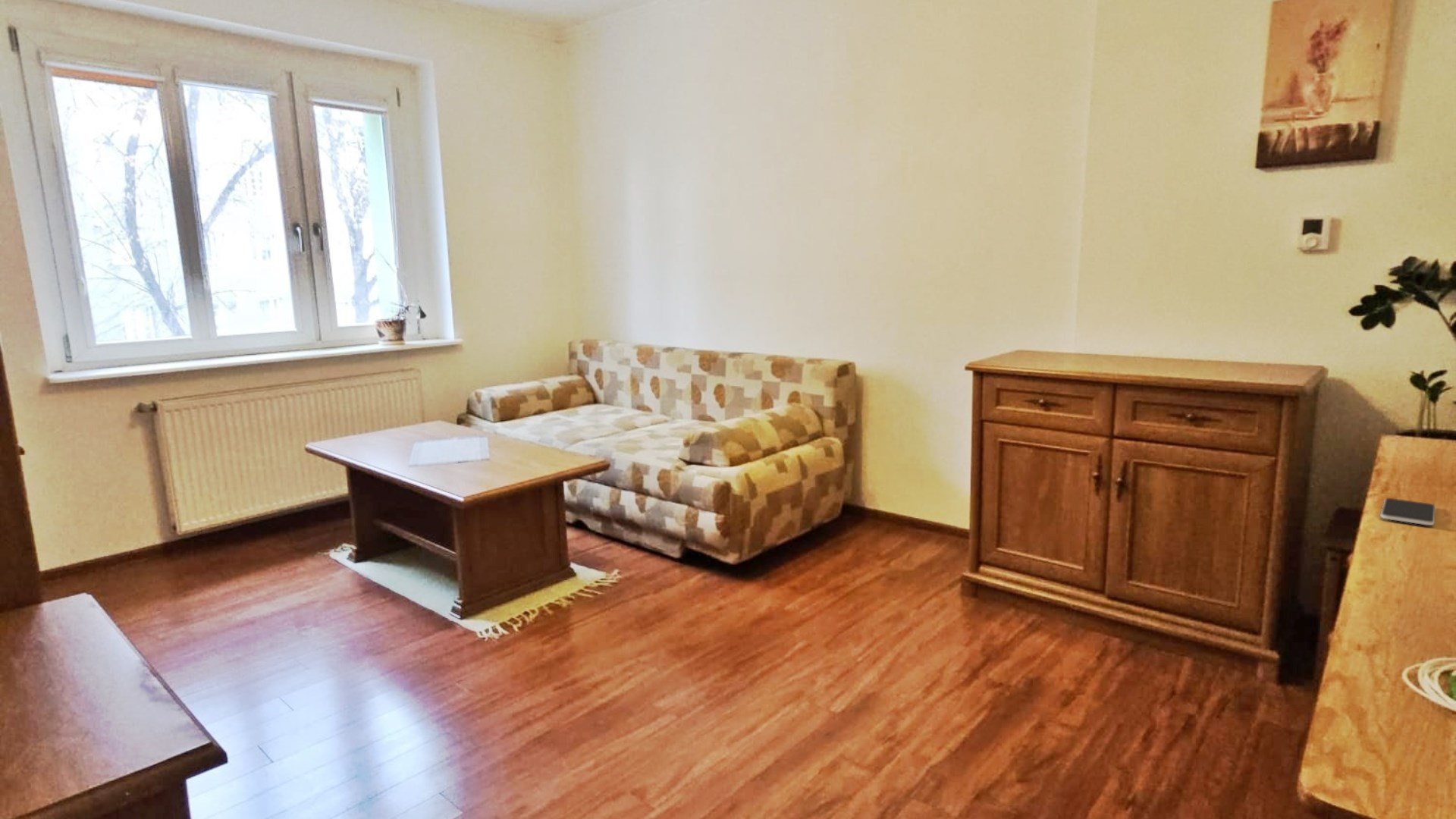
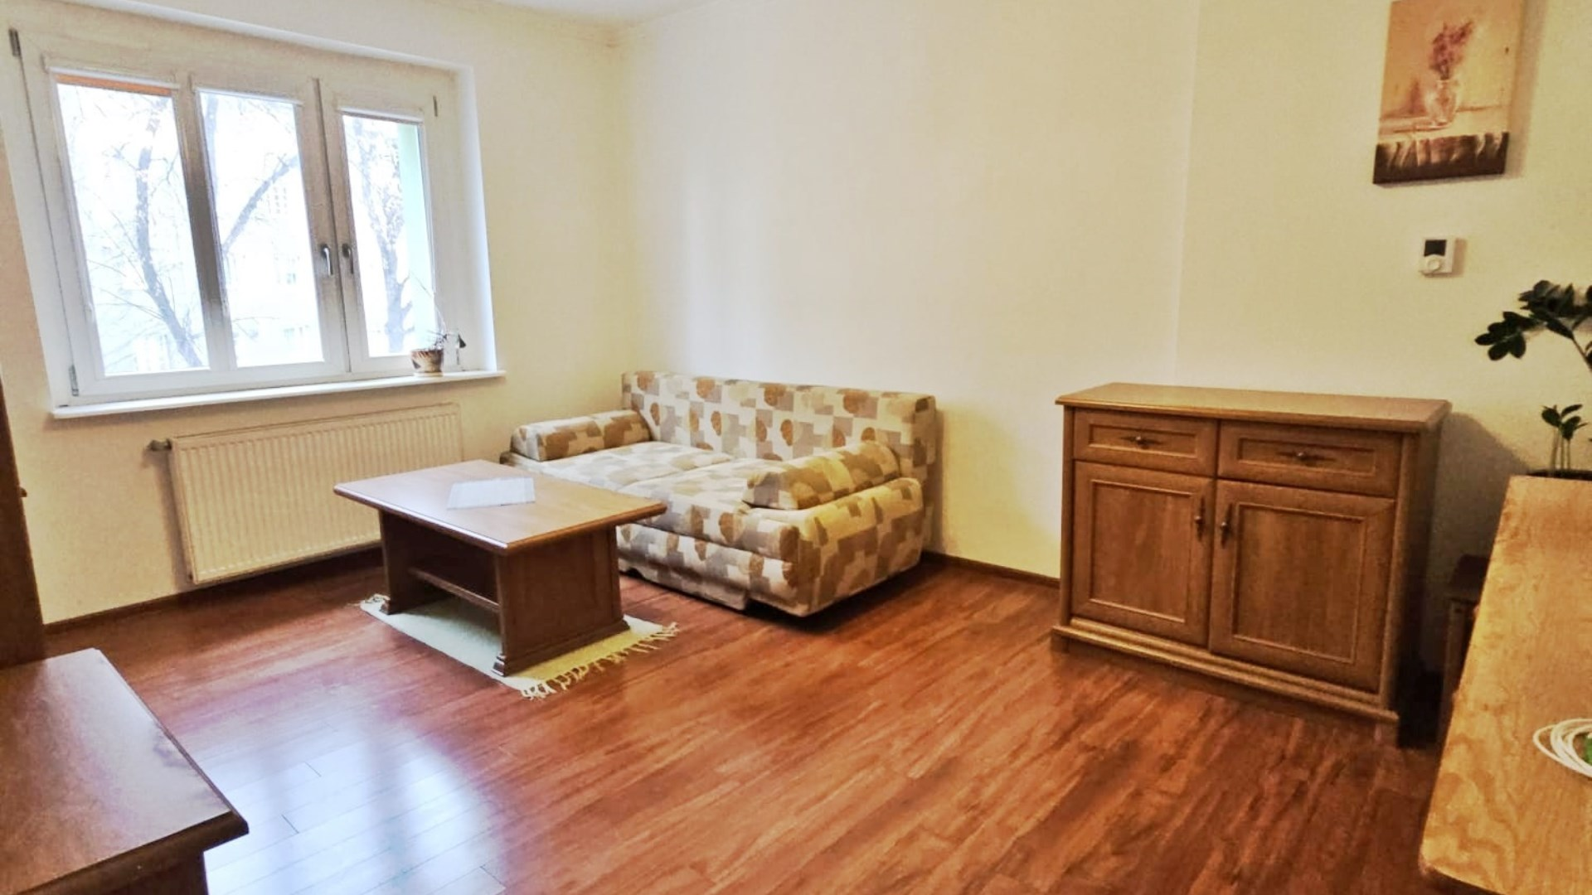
- smartphone [1379,497,1436,526]
